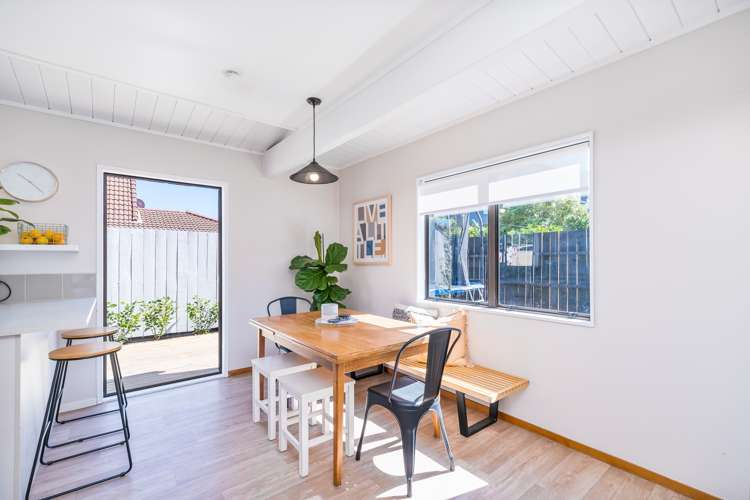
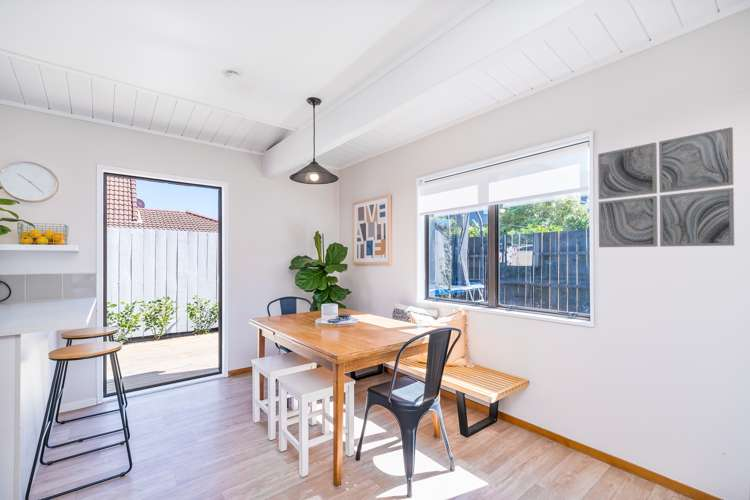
+ wall art [597,126,735,248]
